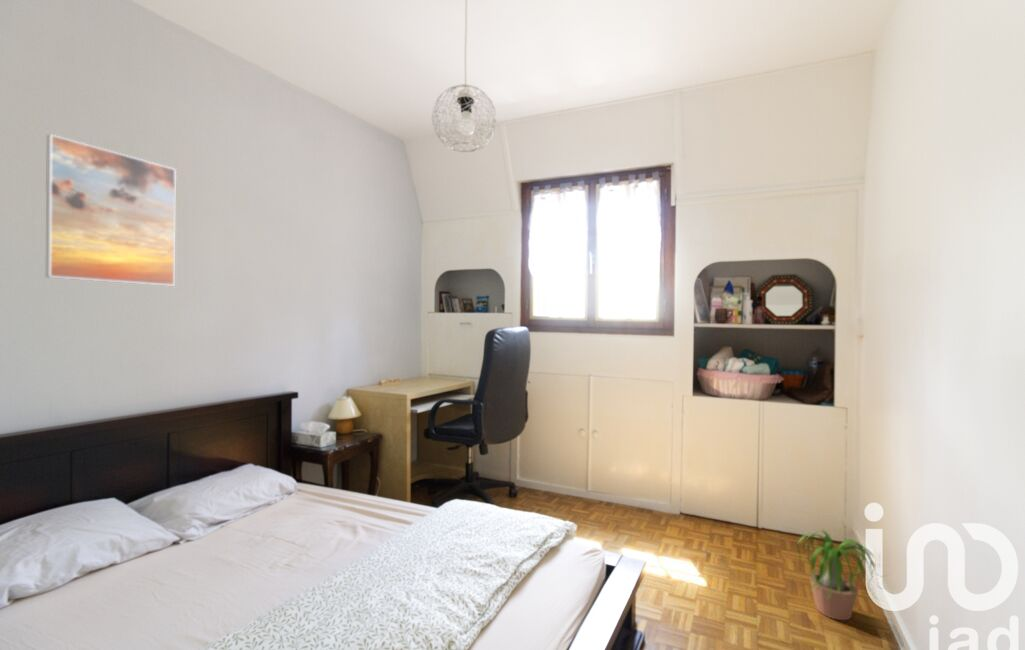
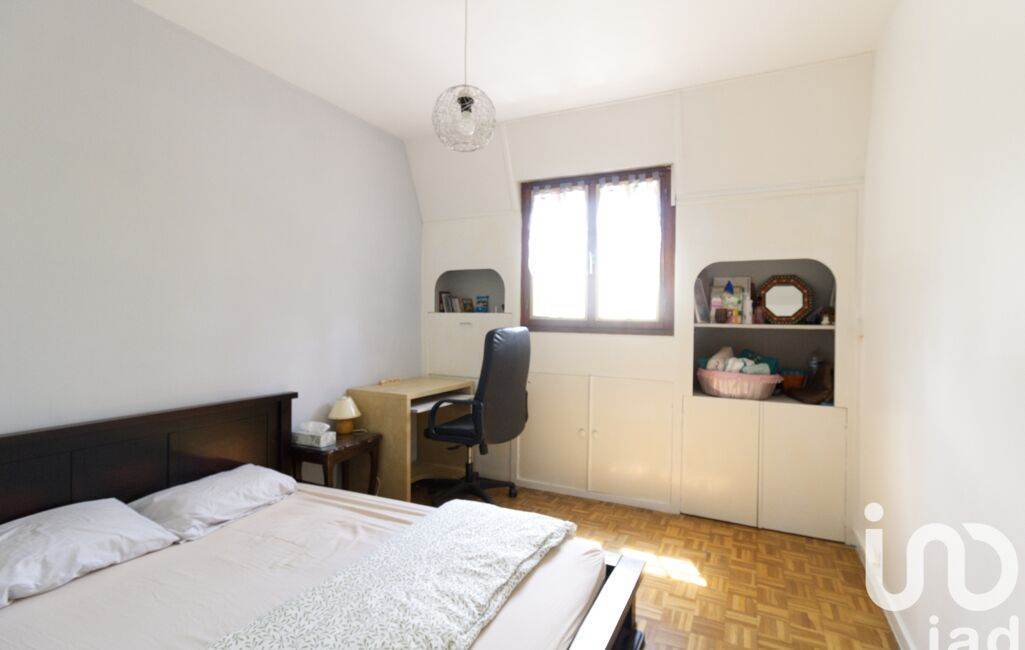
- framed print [45,133,177,287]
- potted plant [794,529,889,621]
